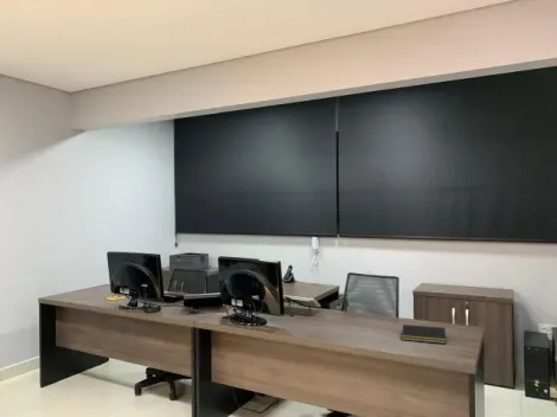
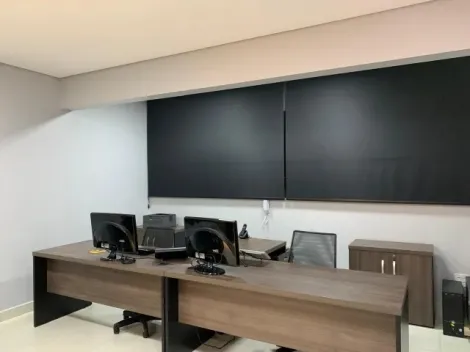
- notepad [401,323,447,345]
